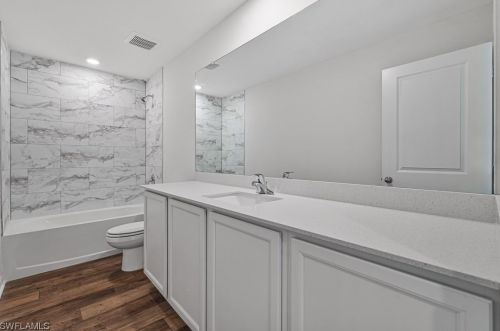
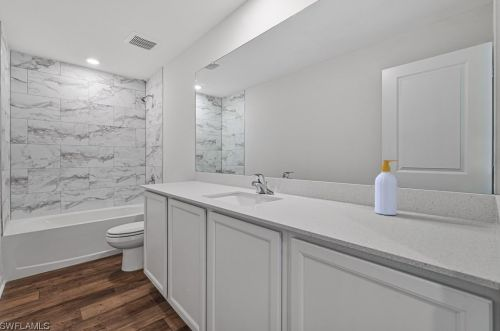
+ soap bottle [374,159,399,216]
